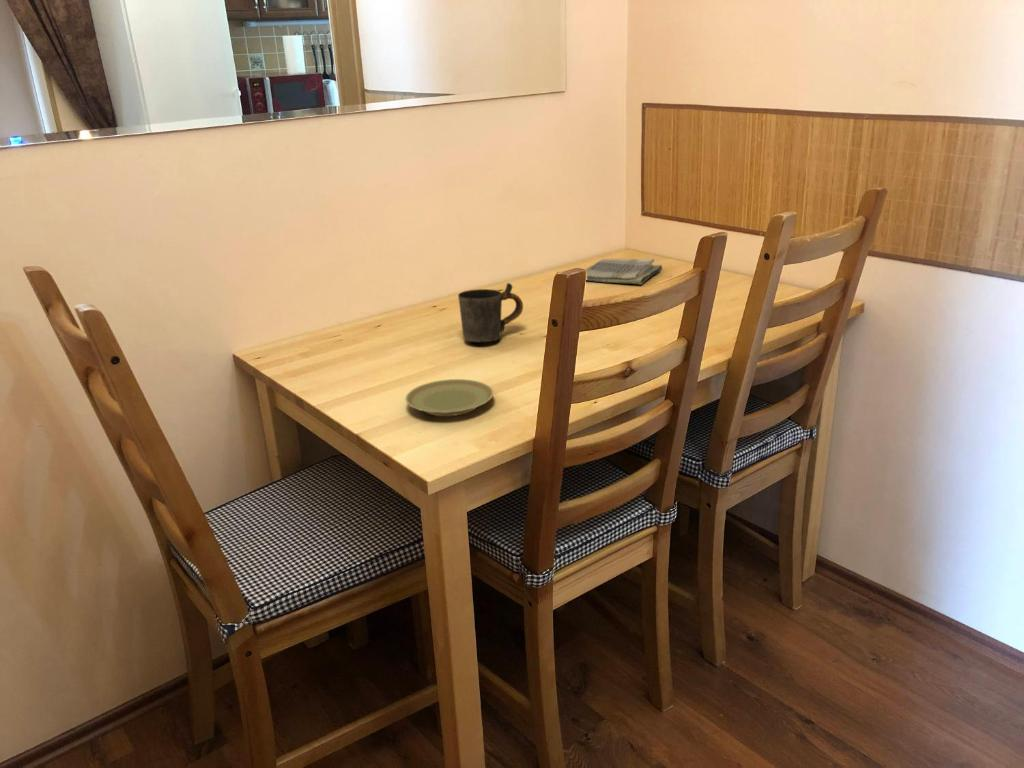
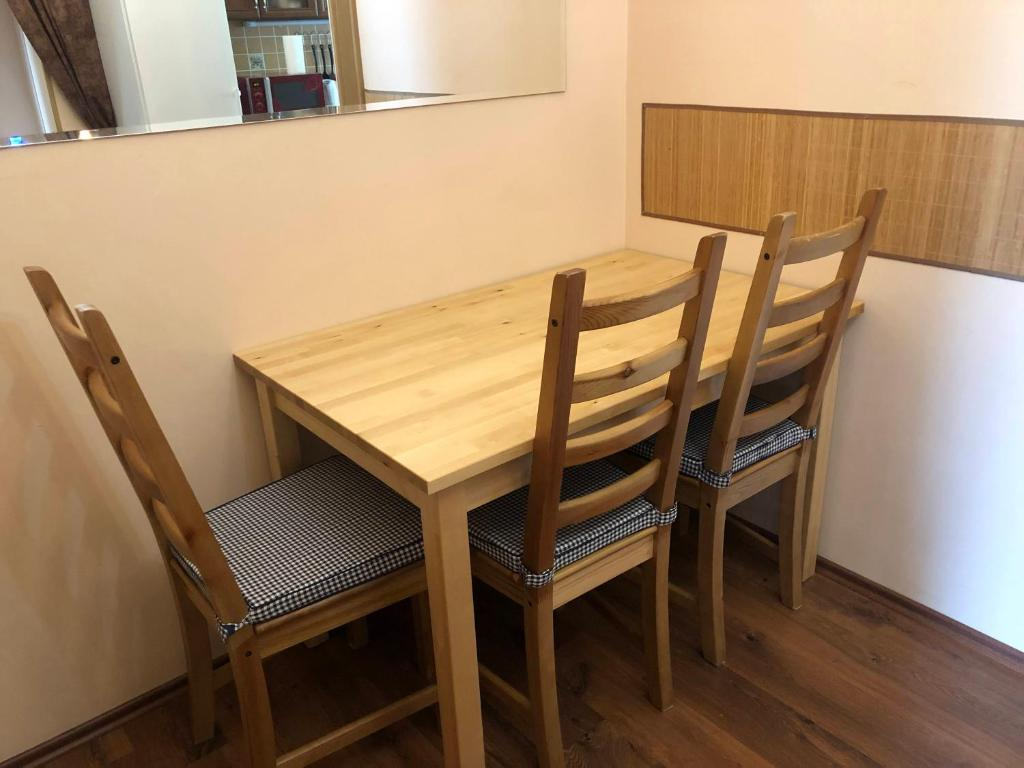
- mug [457,282,524,343]
- plate [404,378,495,417]
- dish towel [585,257,663,286]
